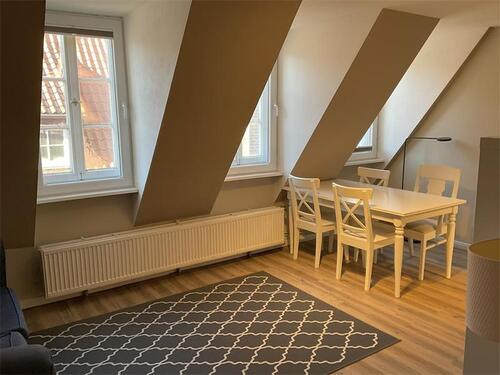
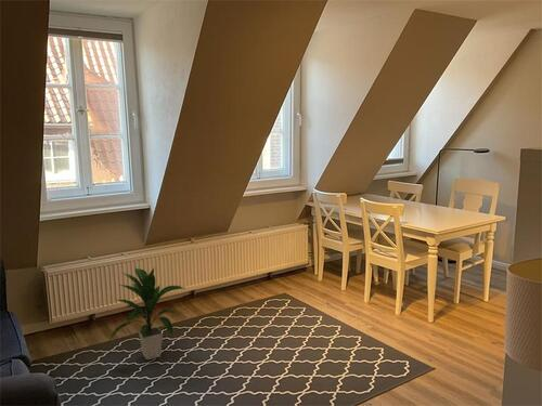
+ indoor plant [107,267,186,361]
